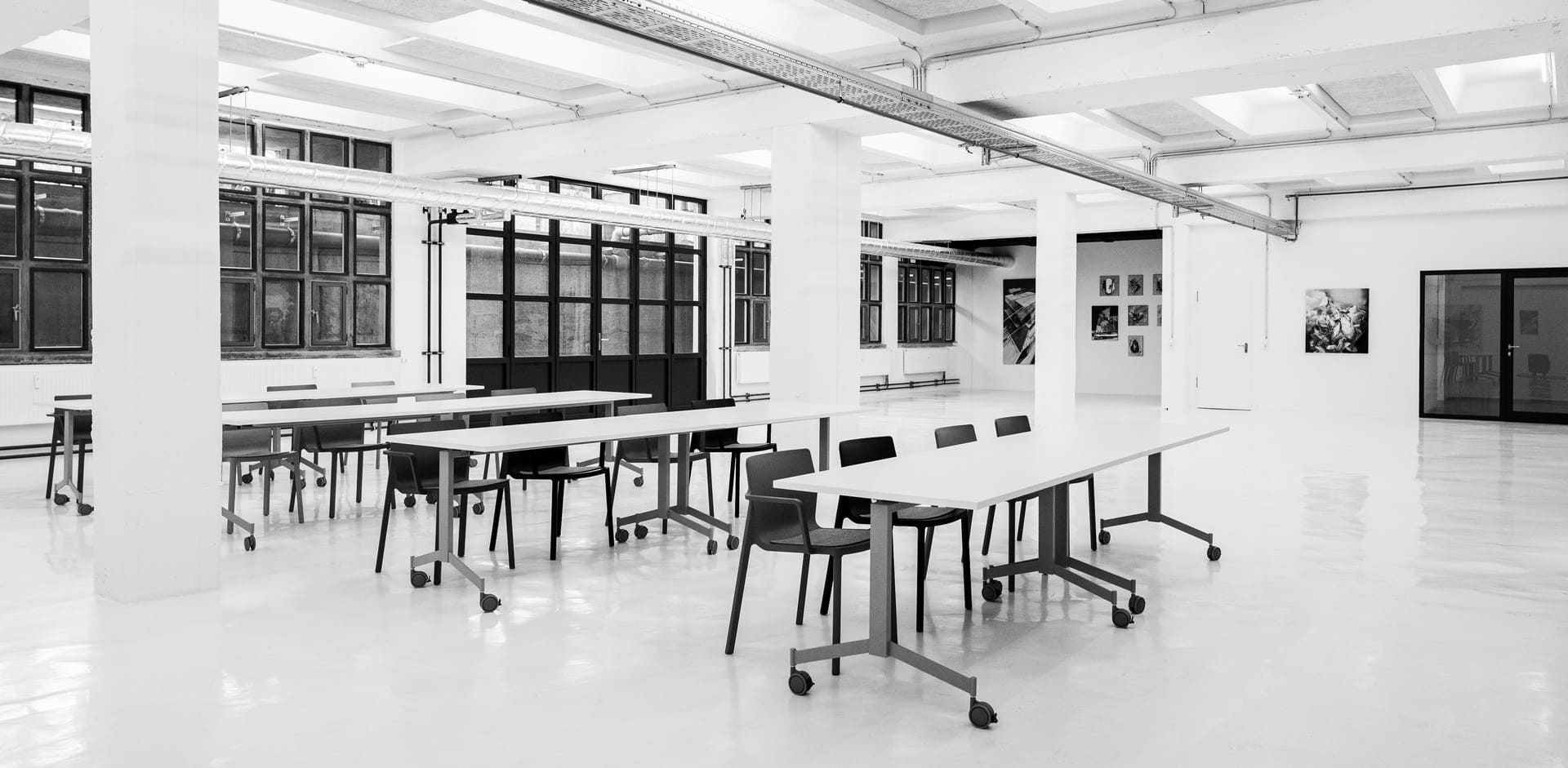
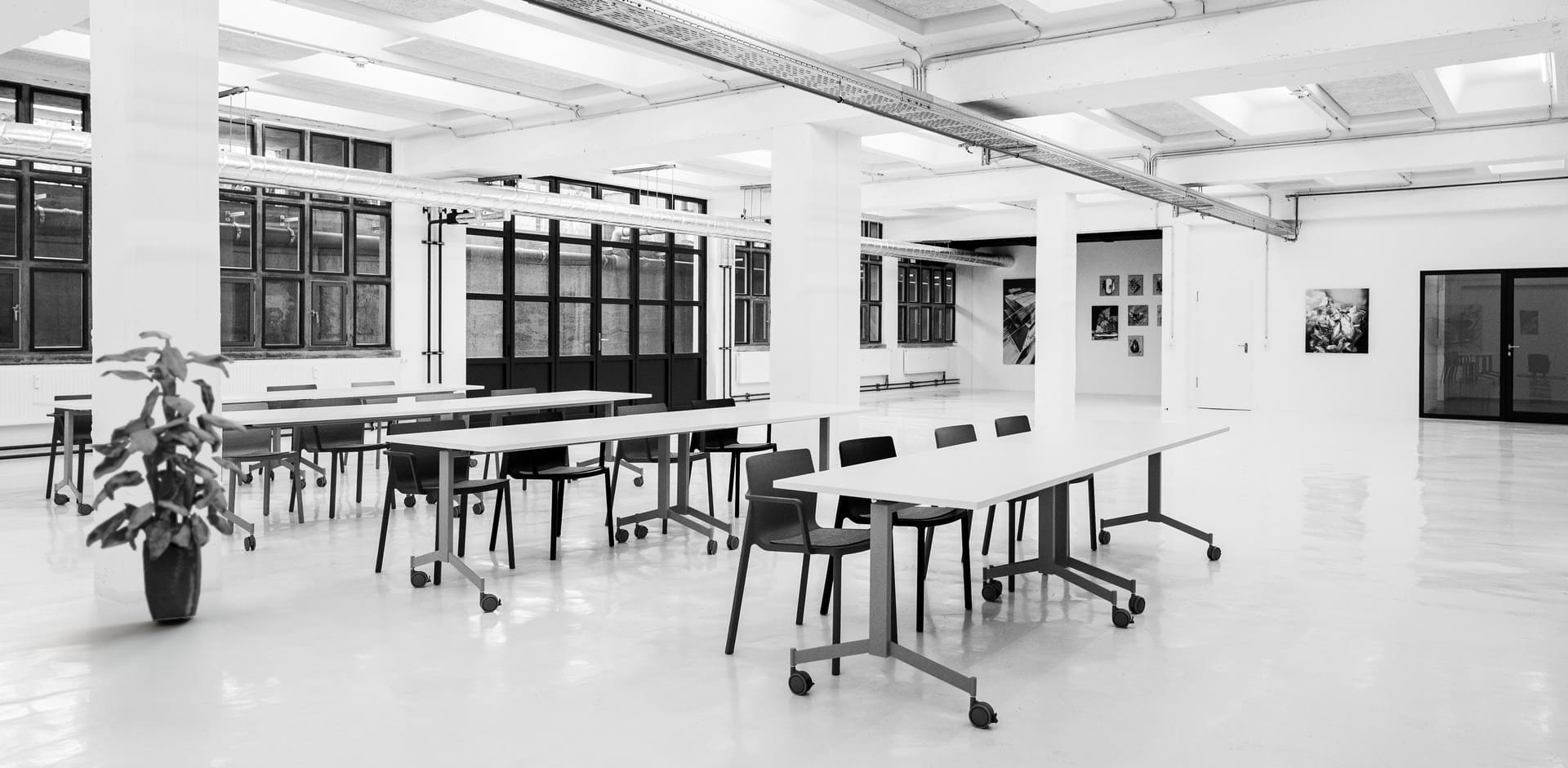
+ indoor plant [85,330,248,622]
